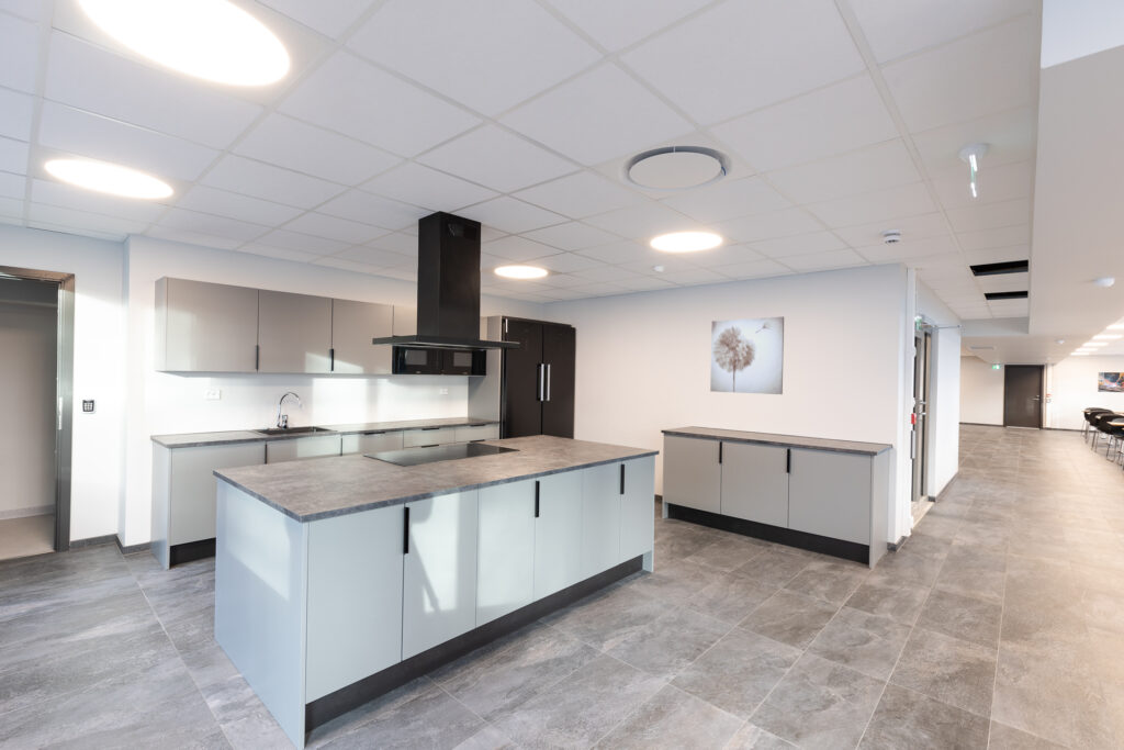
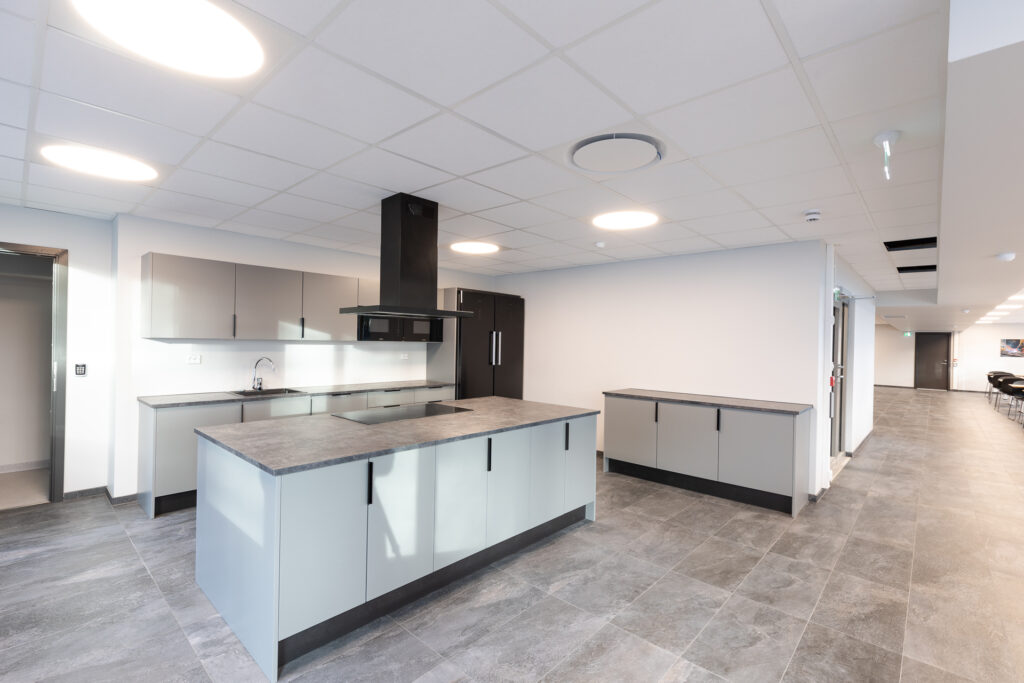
- wall art [709,315,785,395]
